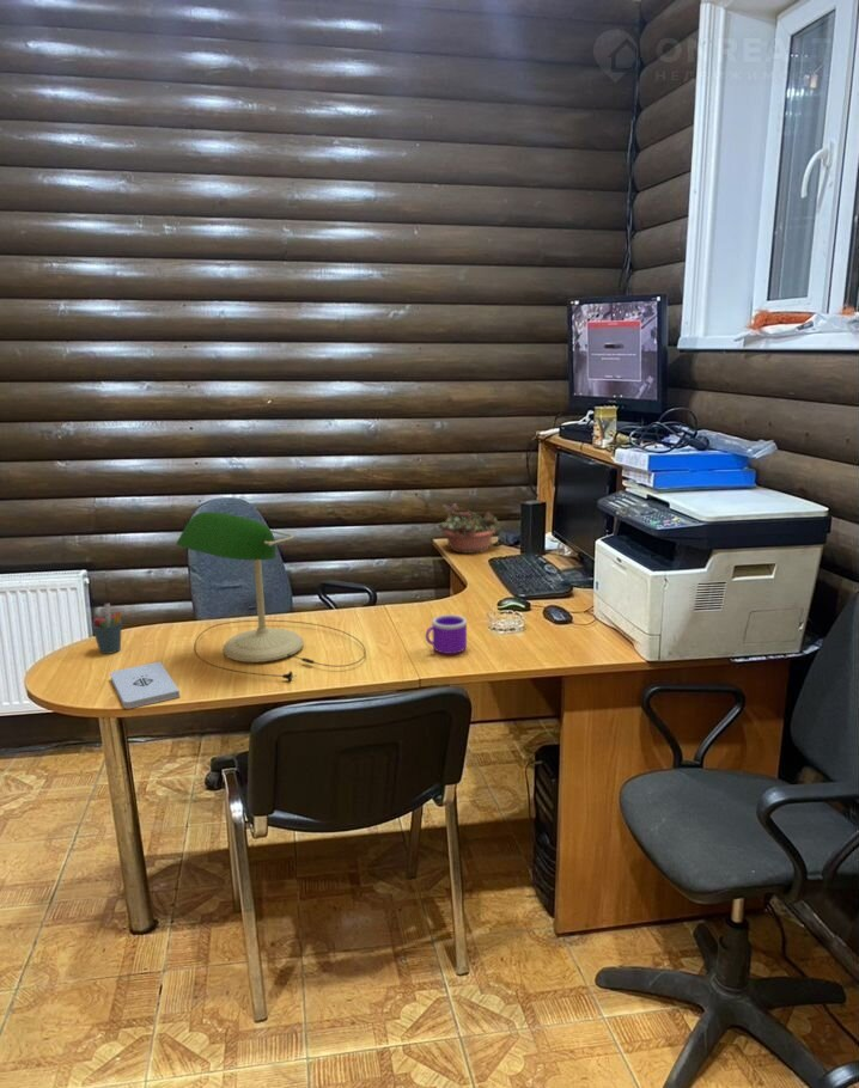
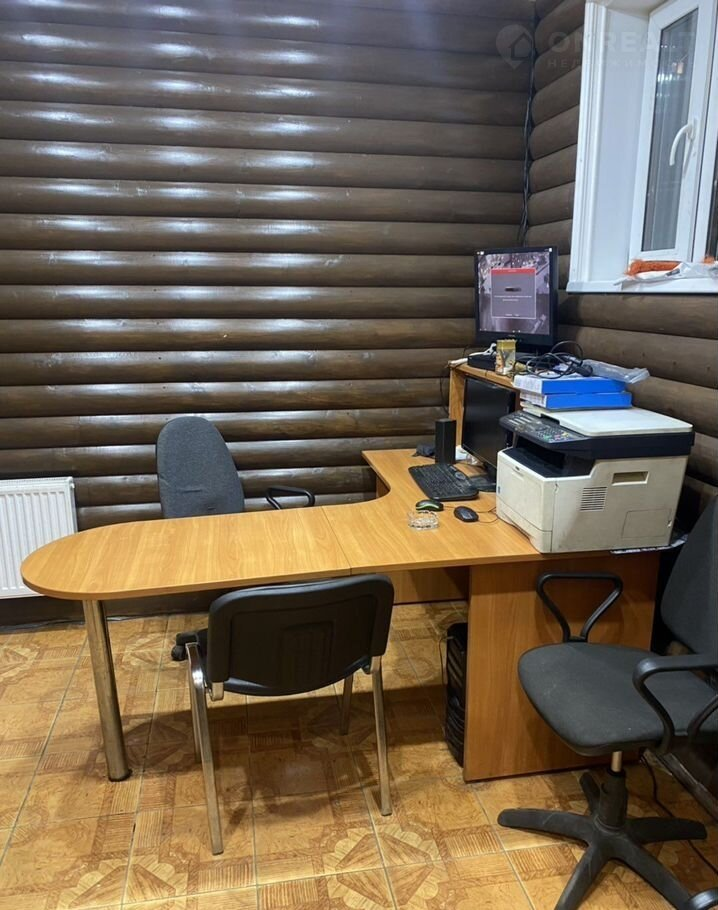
- succulent planter [435,503,500,555]
- desk lamp [175,511,367,683]
- pen holder [91,603,123,655]
- mug [425,613,468,655]
- notepad [109,661,181,710]
